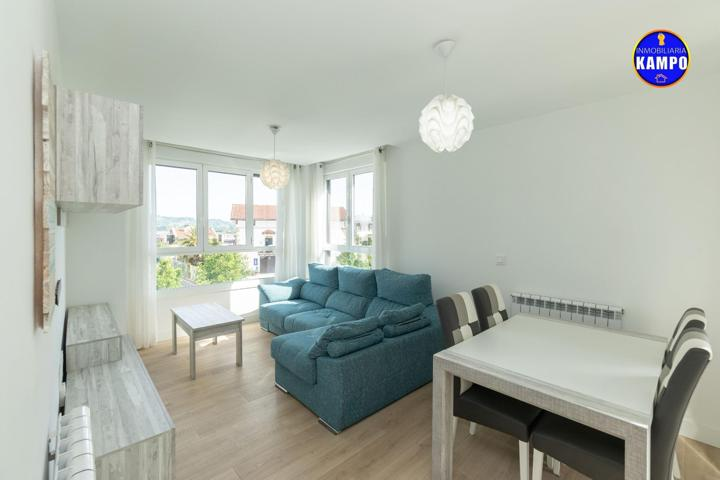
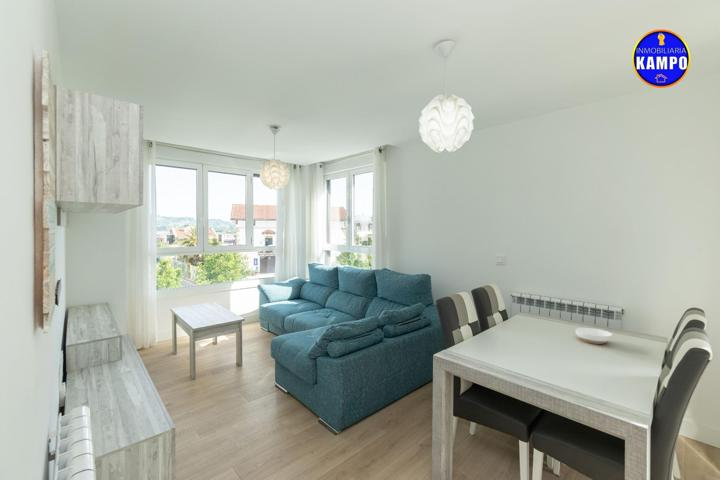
+ bowl [575,327,613,345]
